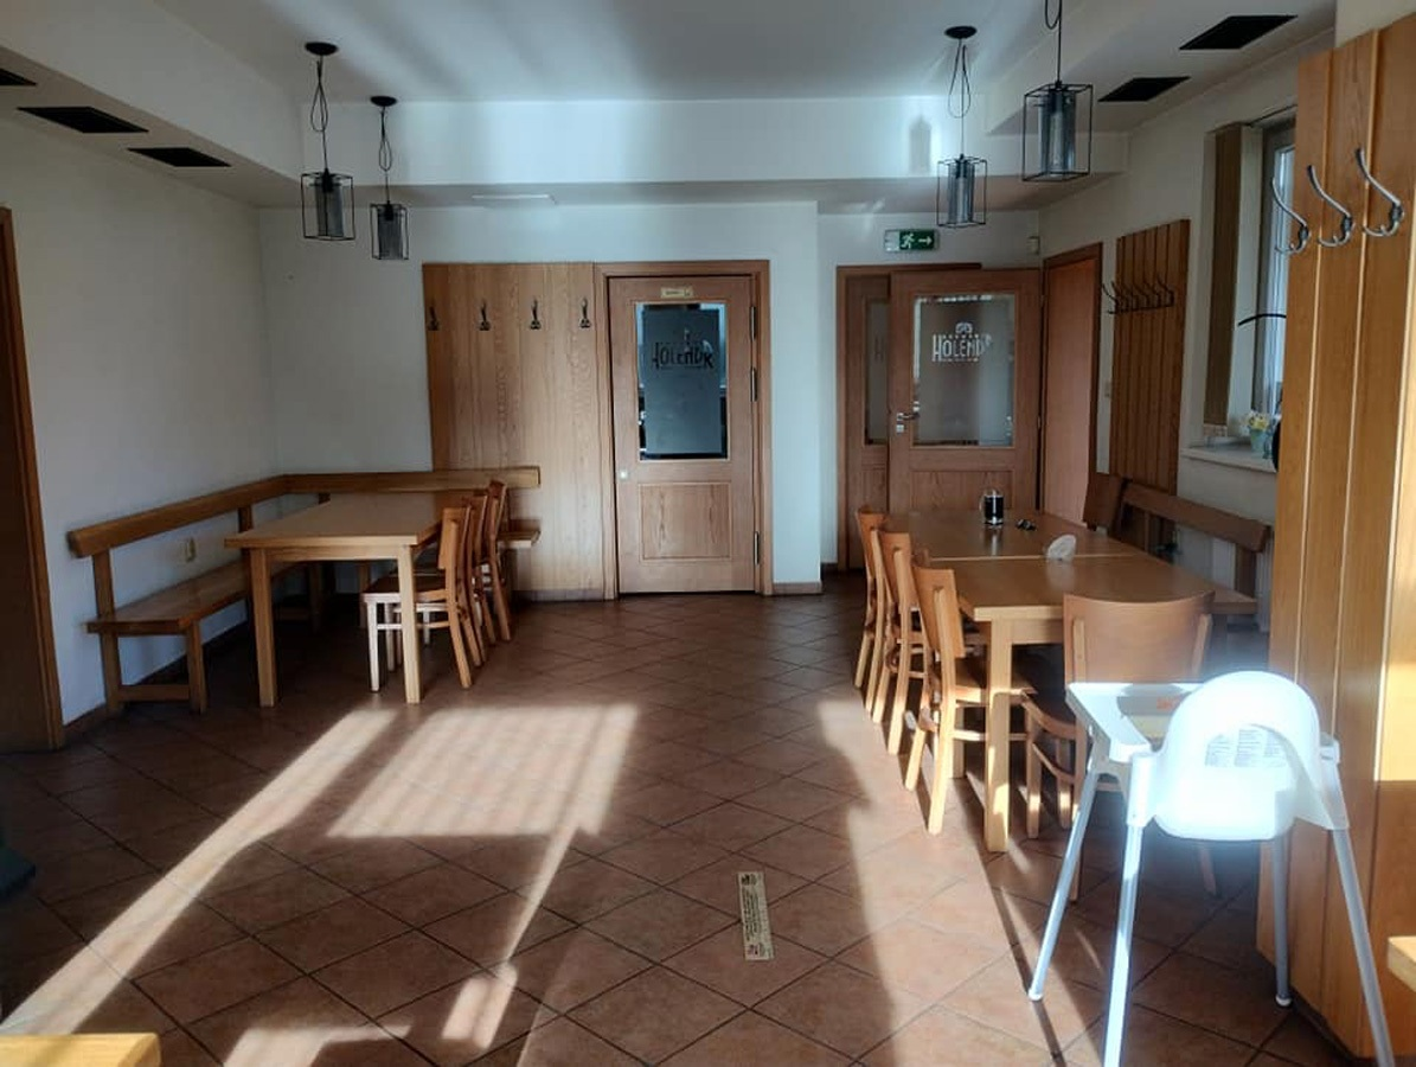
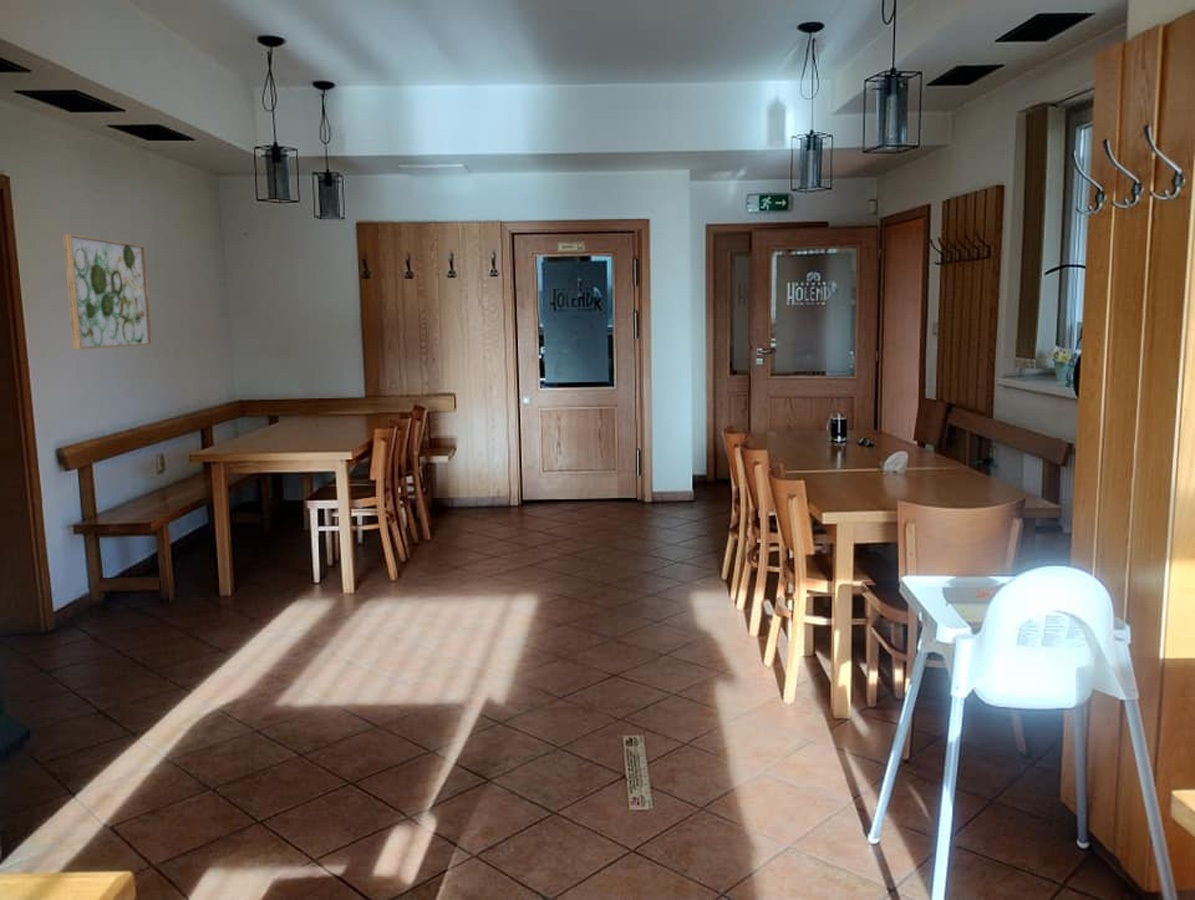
+ wall art [62,233,154,350]
